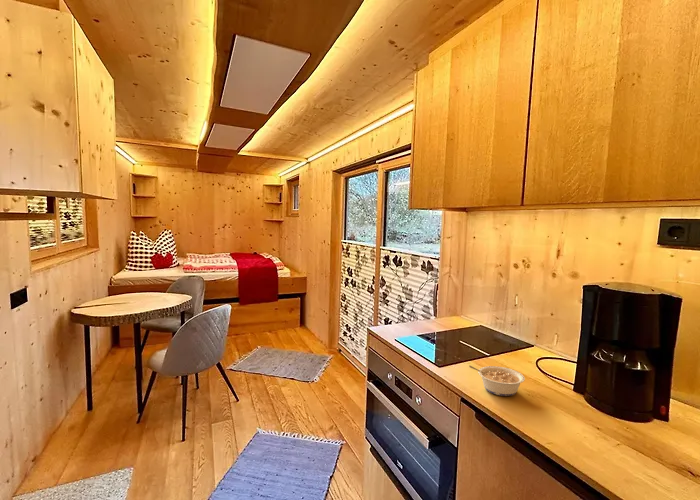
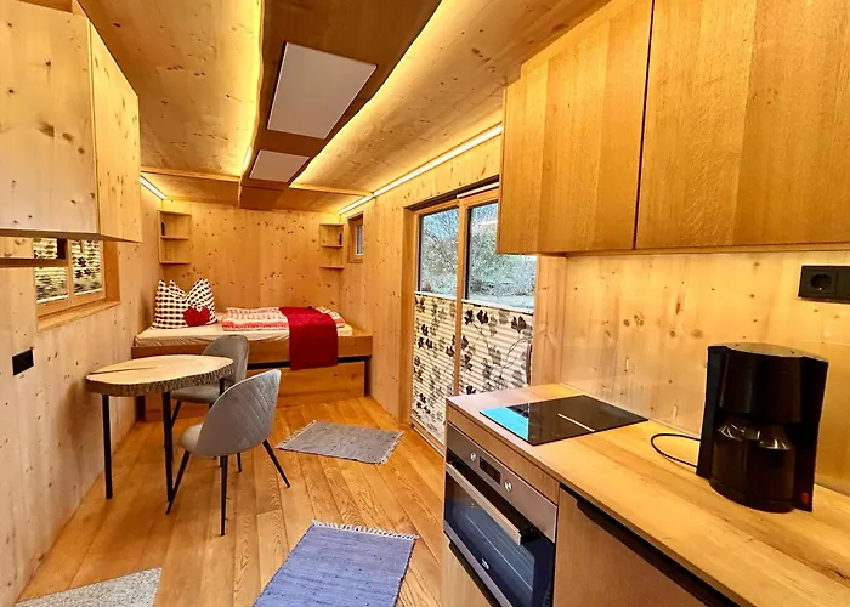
- legume [468,364,526,397]
